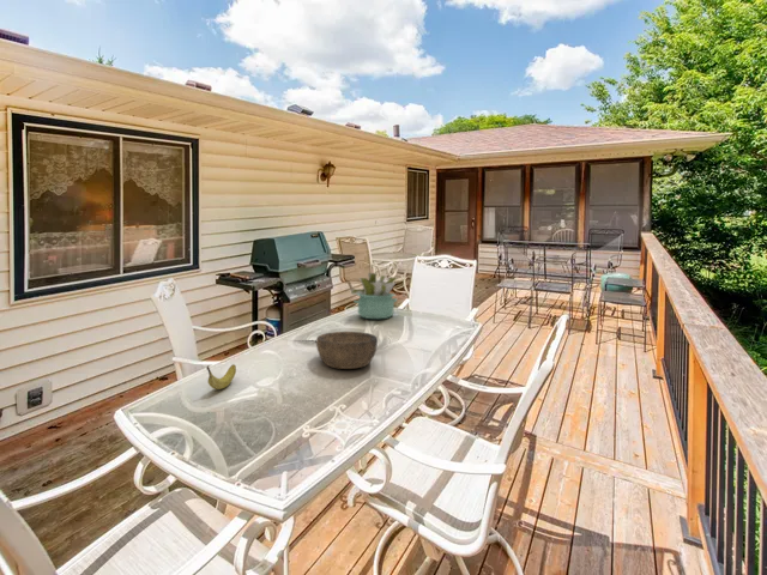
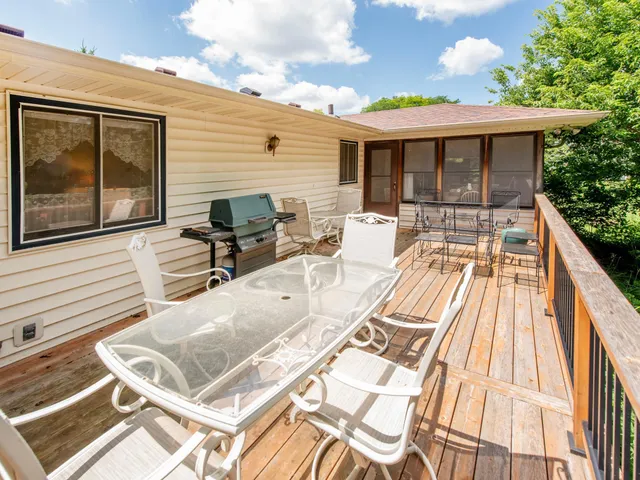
- bowl [315,331,379,370]
- fruit [206,363,237,391]
- decorative plant [349,272,399,320]
